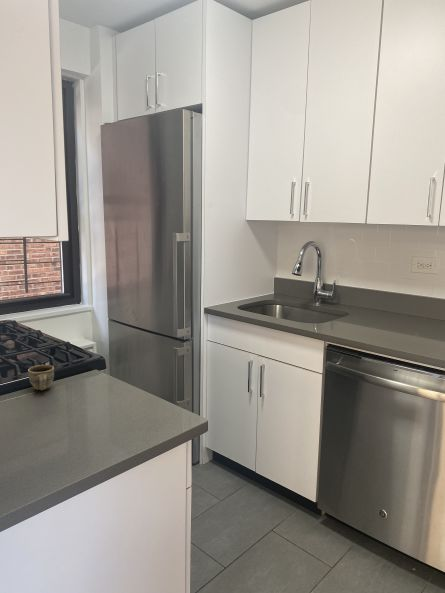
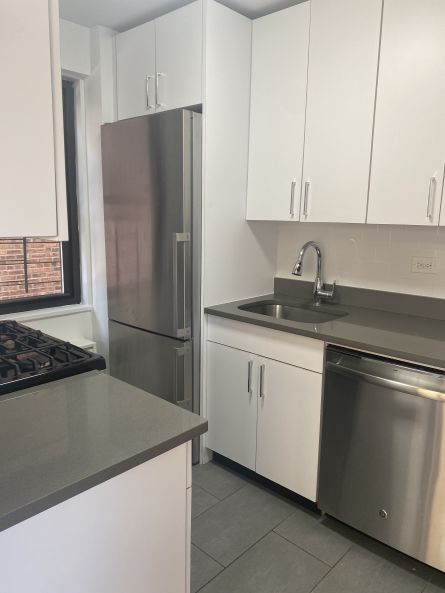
- cup [27,364,55,391]
